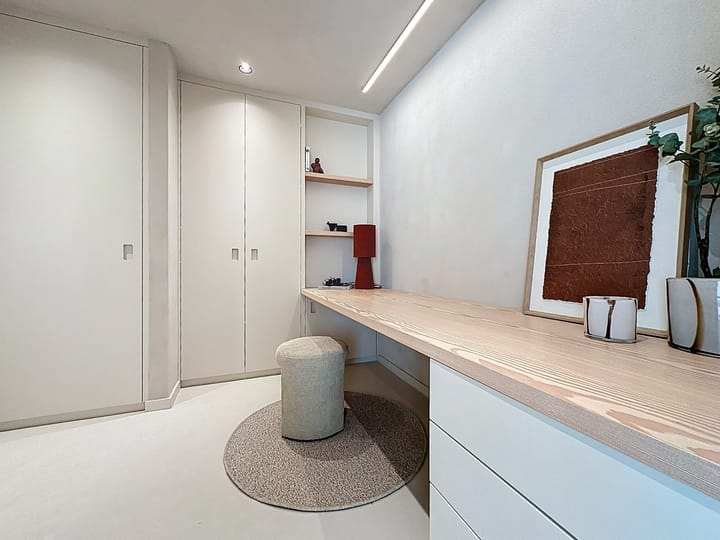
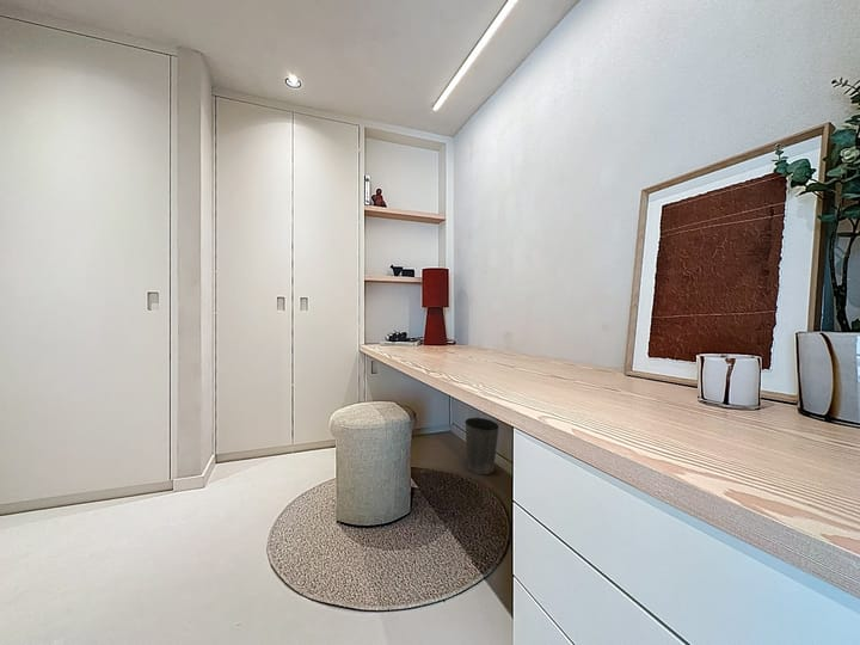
+ waste basket [463,417,500,475]
